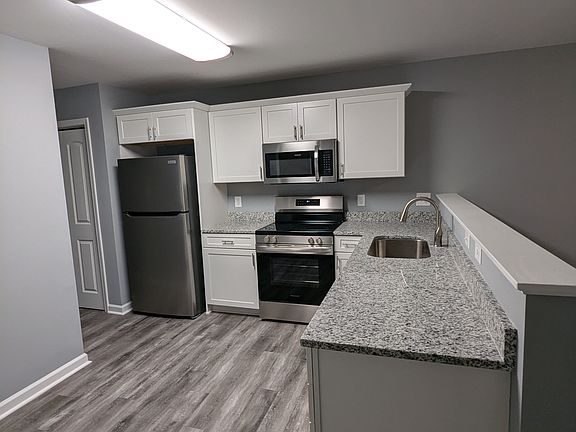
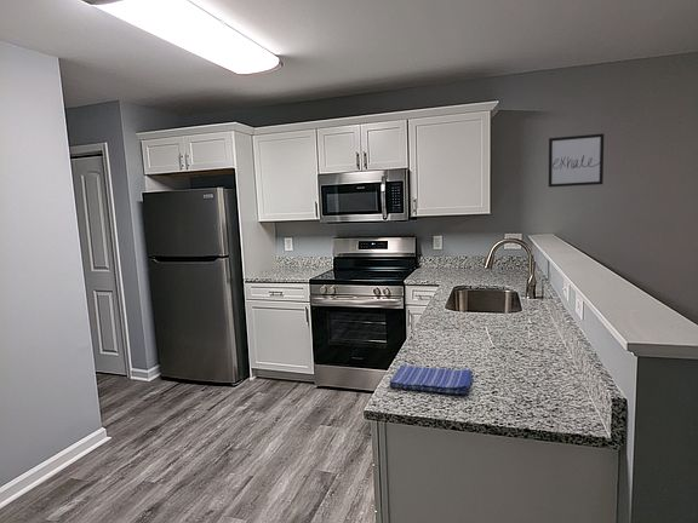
+ dish towel [388,364,474,396]
+ wall art [548,132,605,189]
